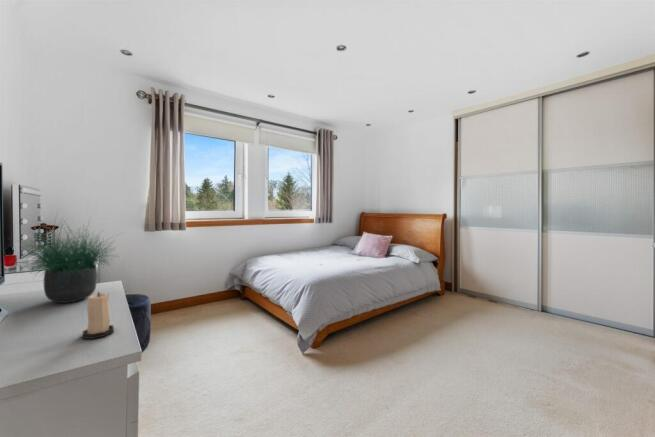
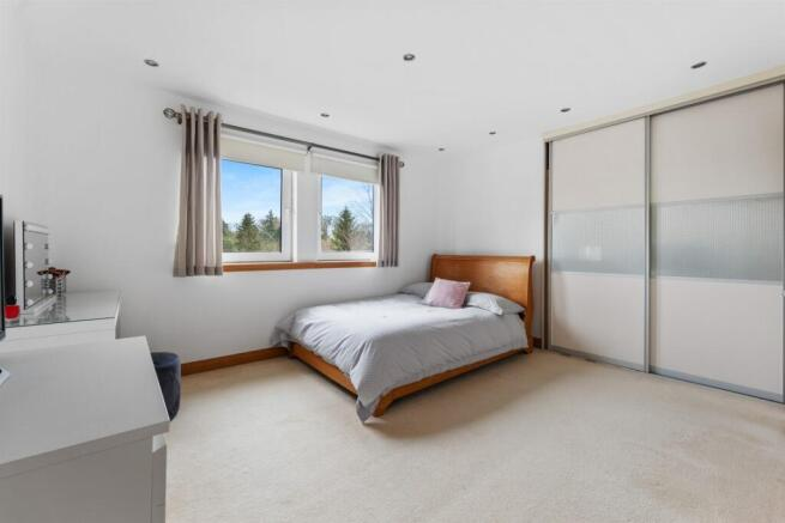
- candle [81,290,115,340]
- potted plant [5,210,128,304]
